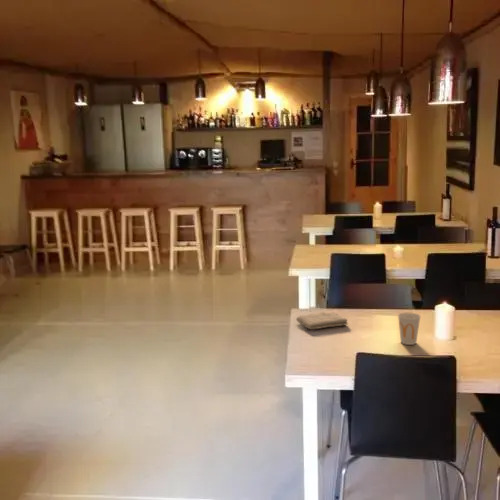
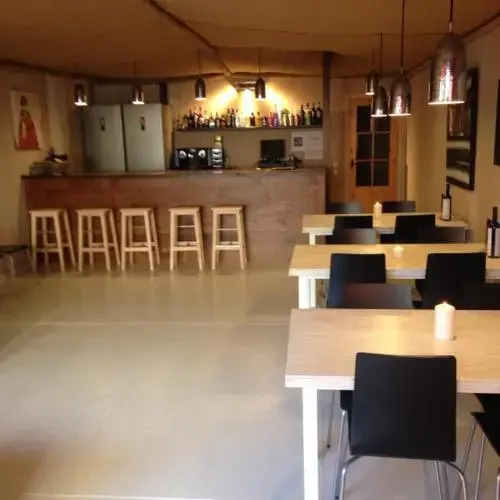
- cup [397,312,422,346]
- washcloth [295,311,349,330]
